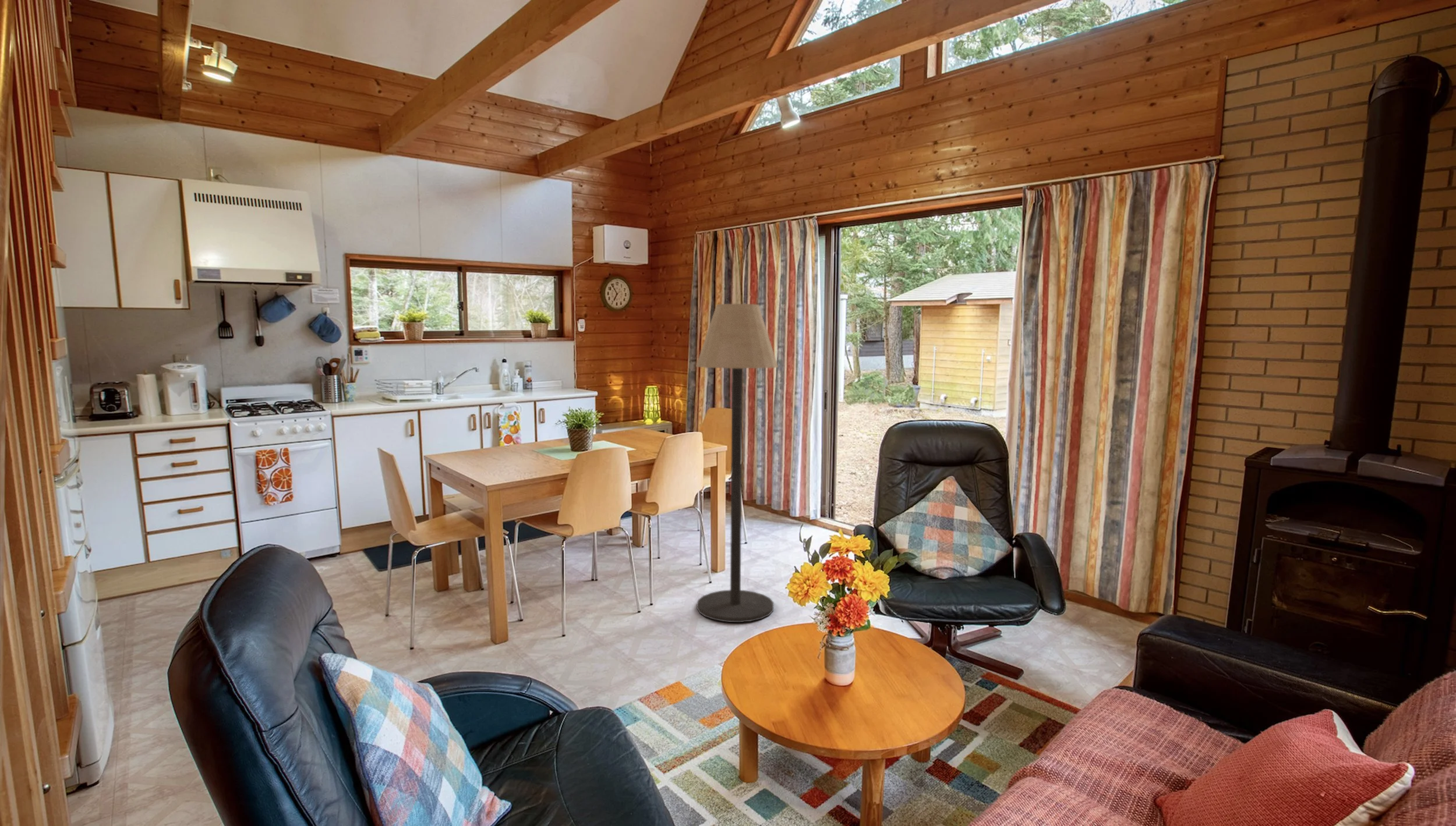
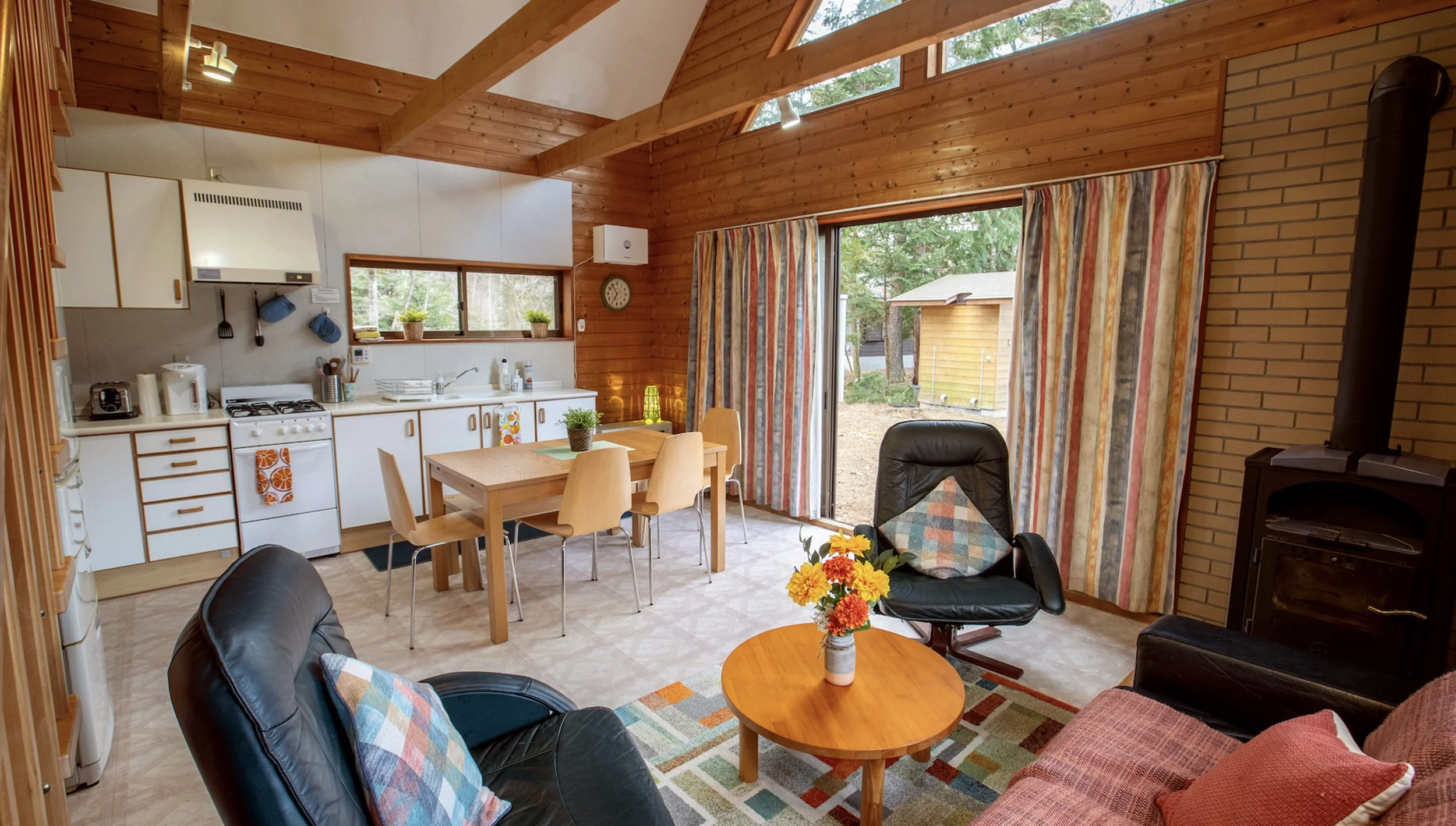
- floor lamp [695,303,779,623]
